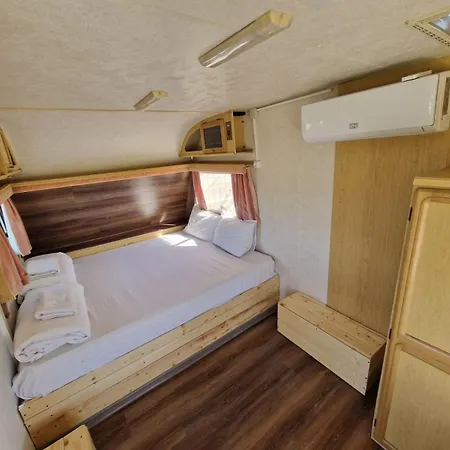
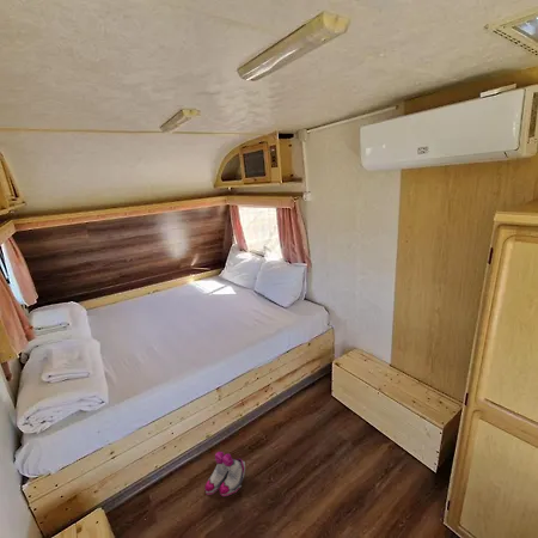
+ boots [203,451,246,497]
